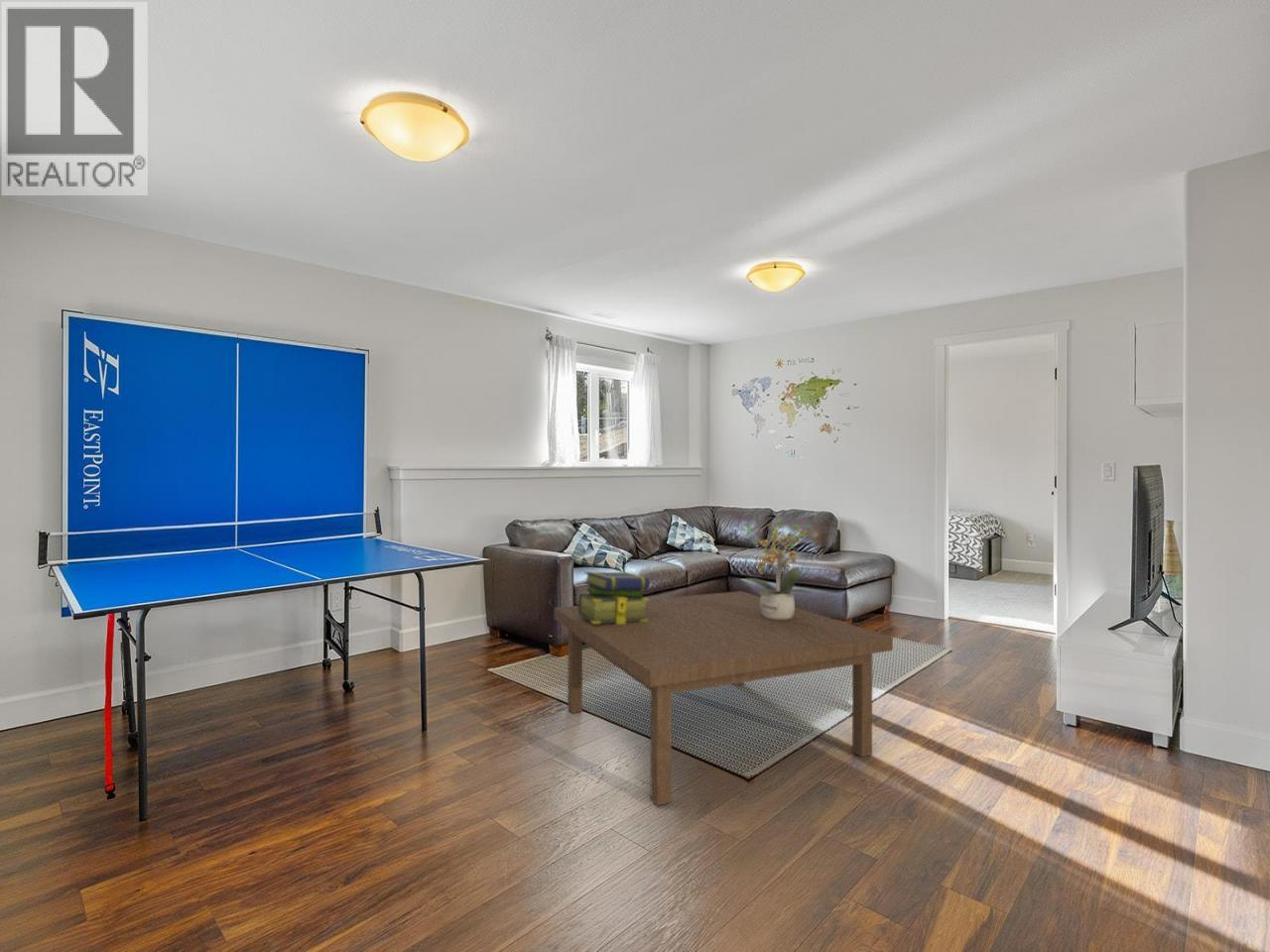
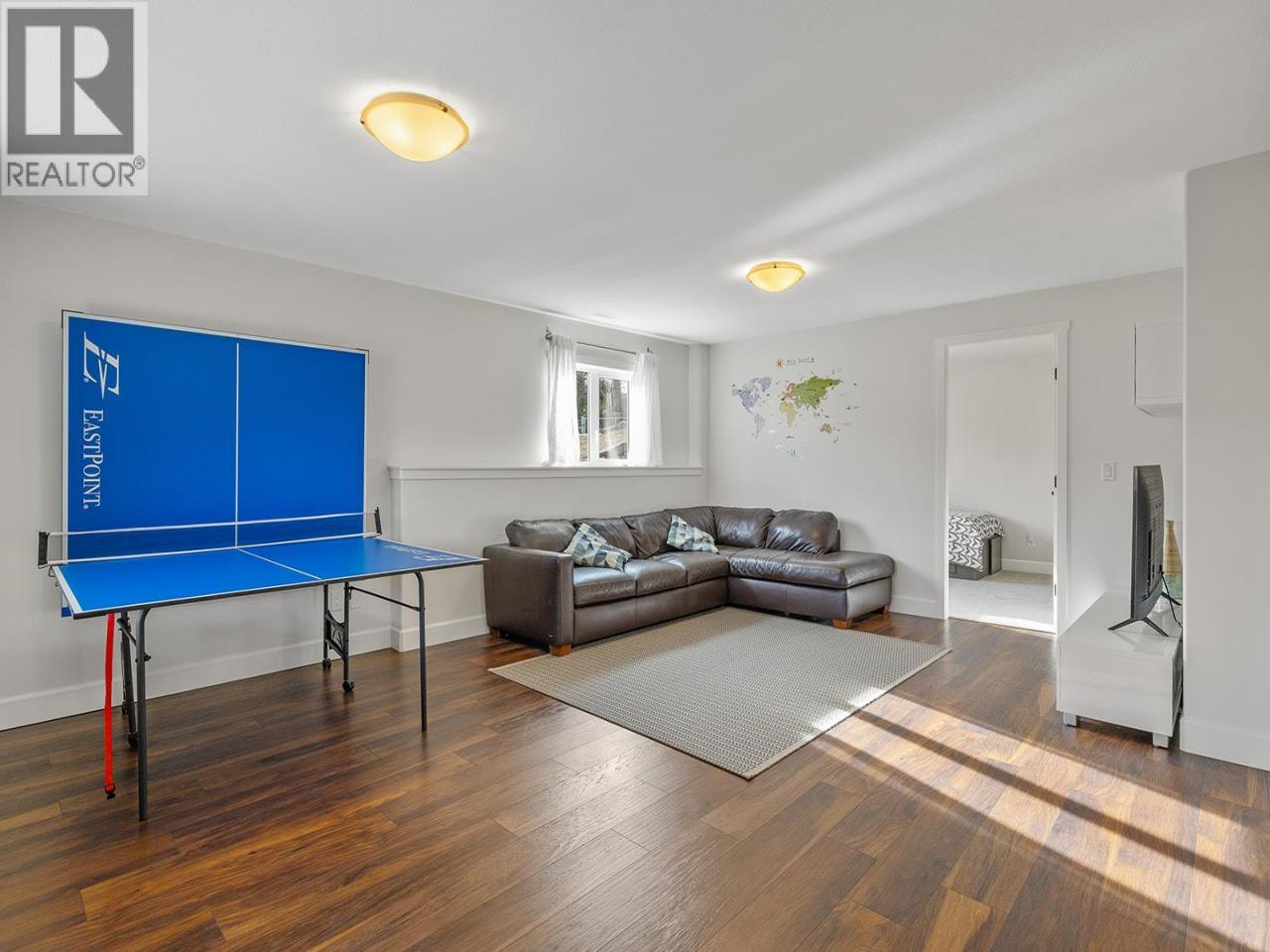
- coffee table [554,590,894,806]
- potted plant [739,518,817,620]
- stack of books [577,571,651,624]
